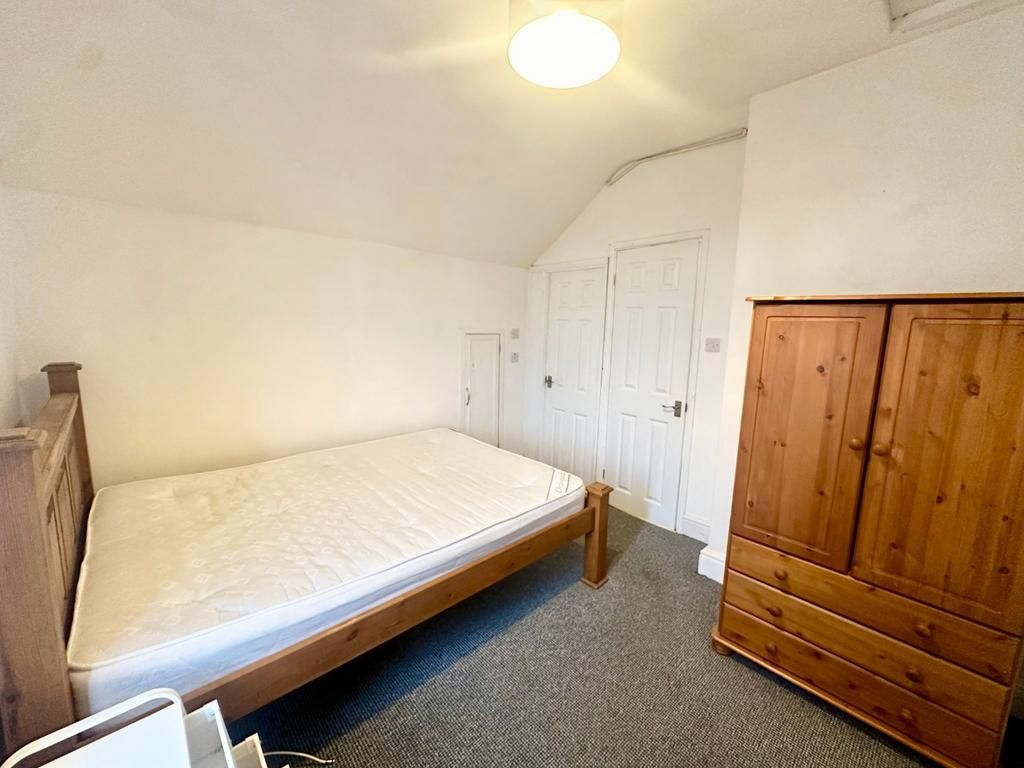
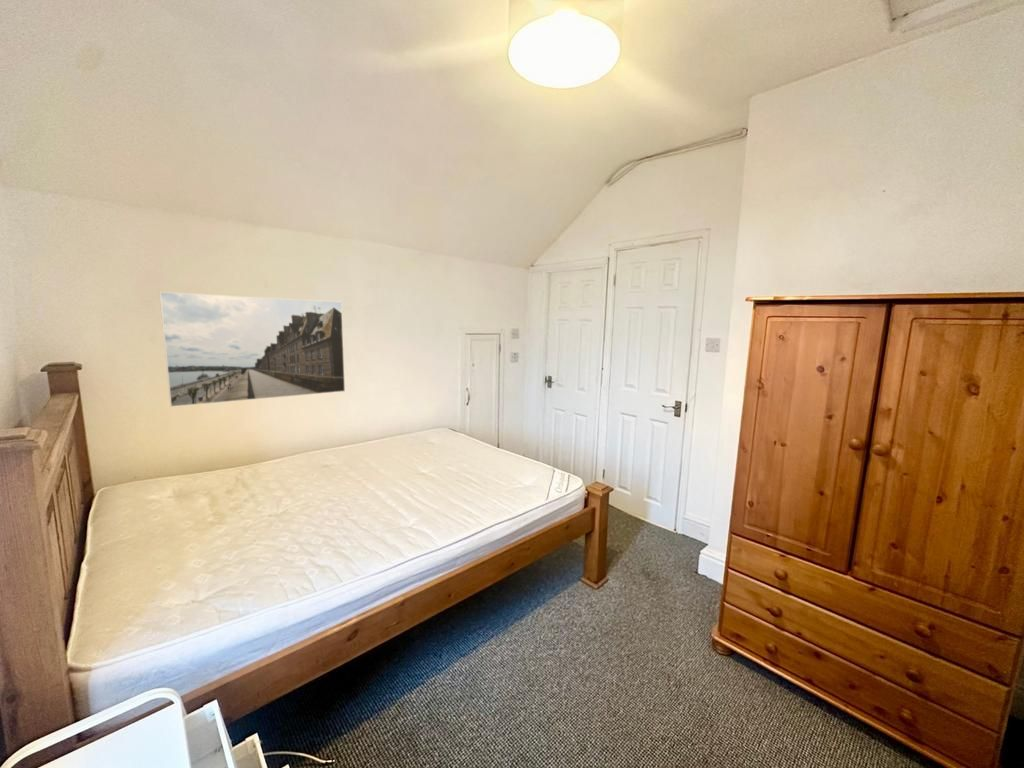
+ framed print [158,291,346,408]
